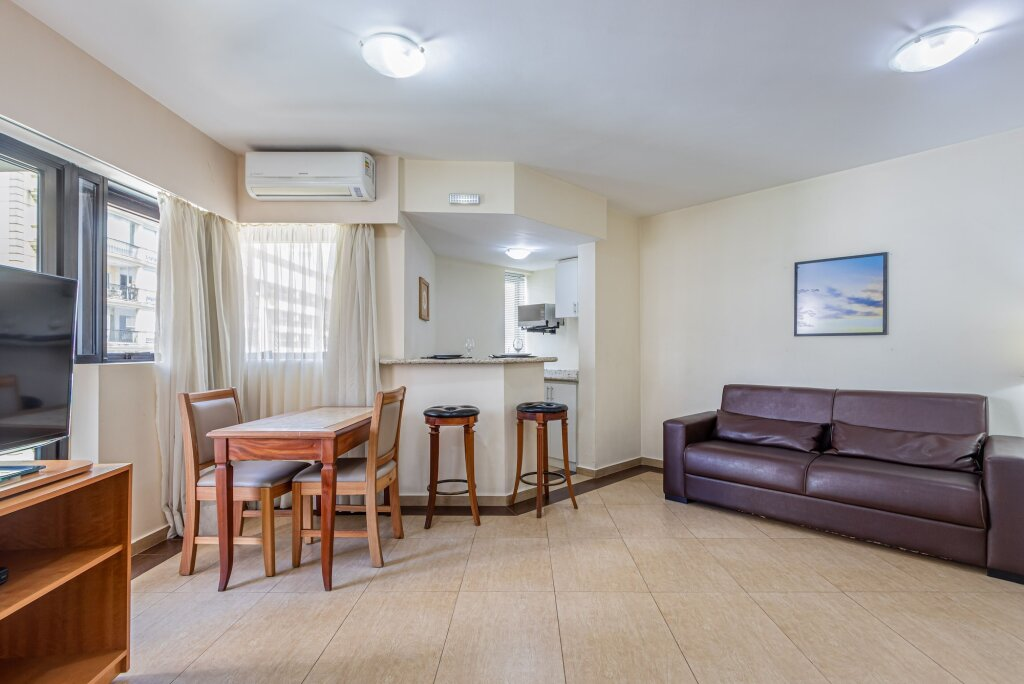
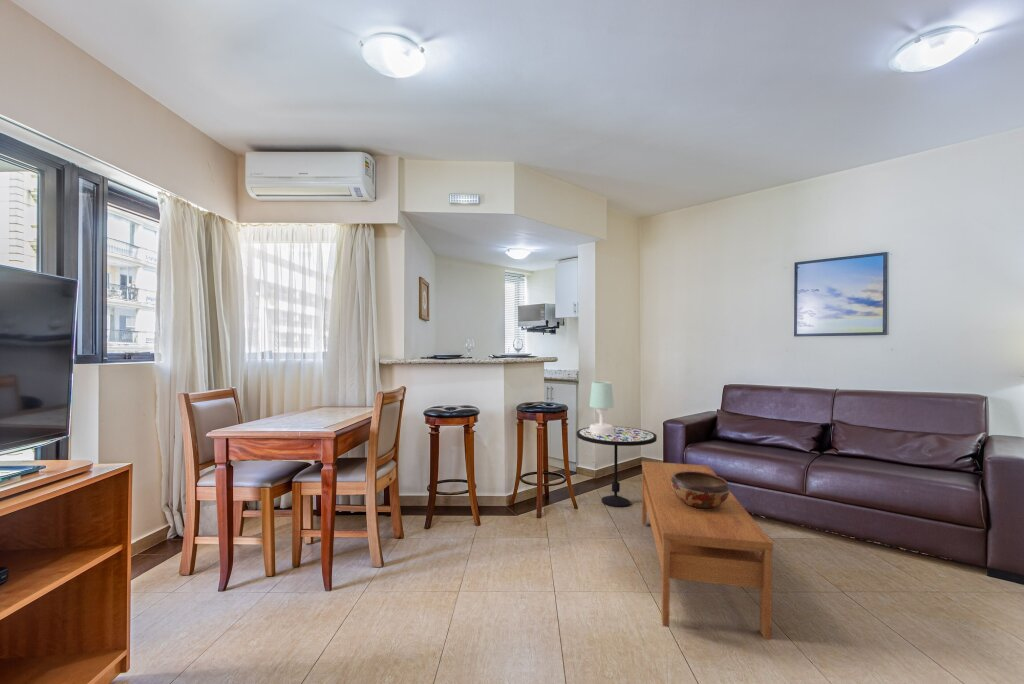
+ coffee table [641,460,774,640]
+ table lamp [588,381,615,435]
+ side table [576,425,658,508]
+ decorative bowl [671,471,731,509]
